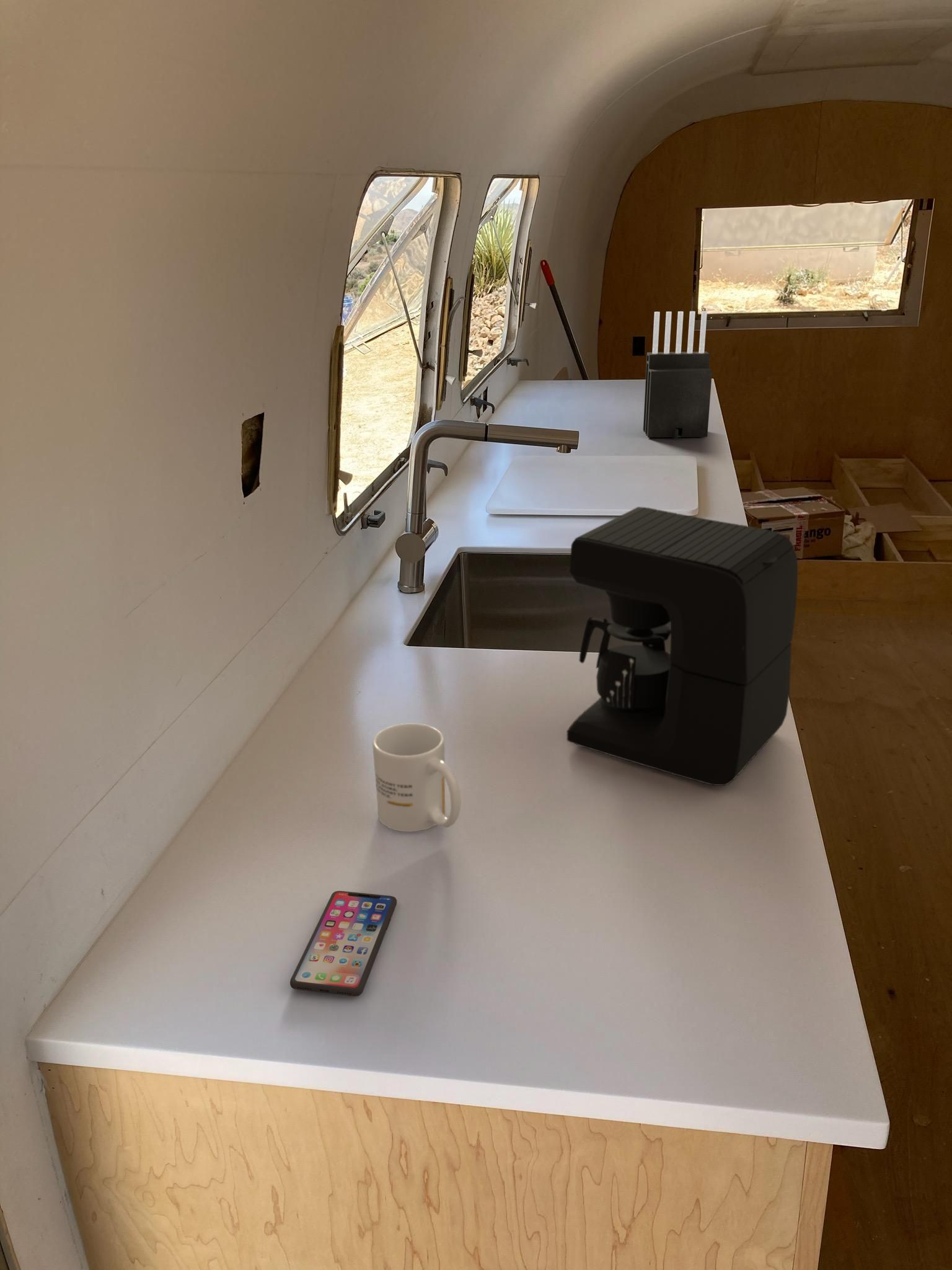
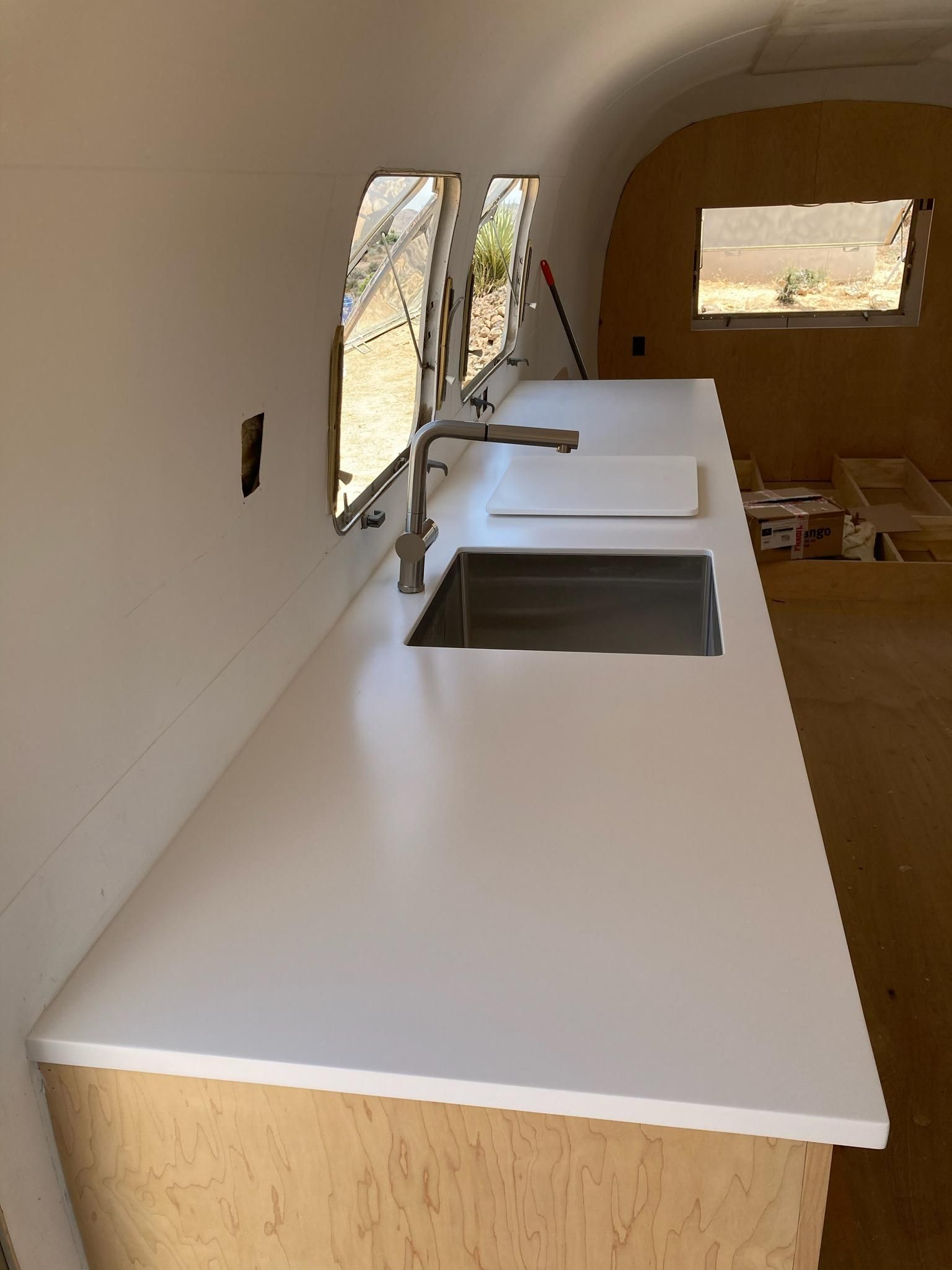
- smartphone [289,890,397,997]
- knife block [643,311,713,440]
- mug [372,723,462,832]
- coffee maker [566,506,798,786]
